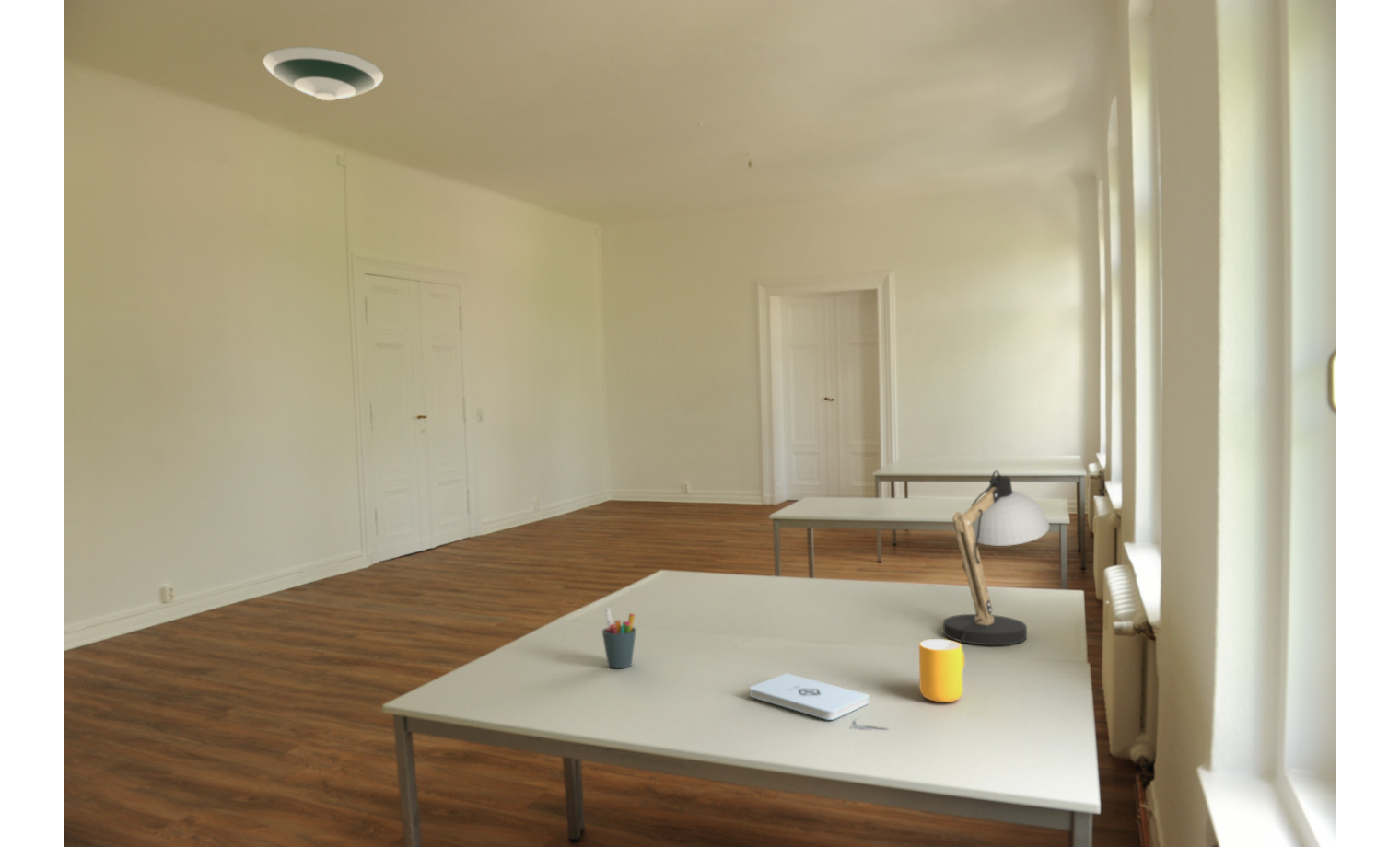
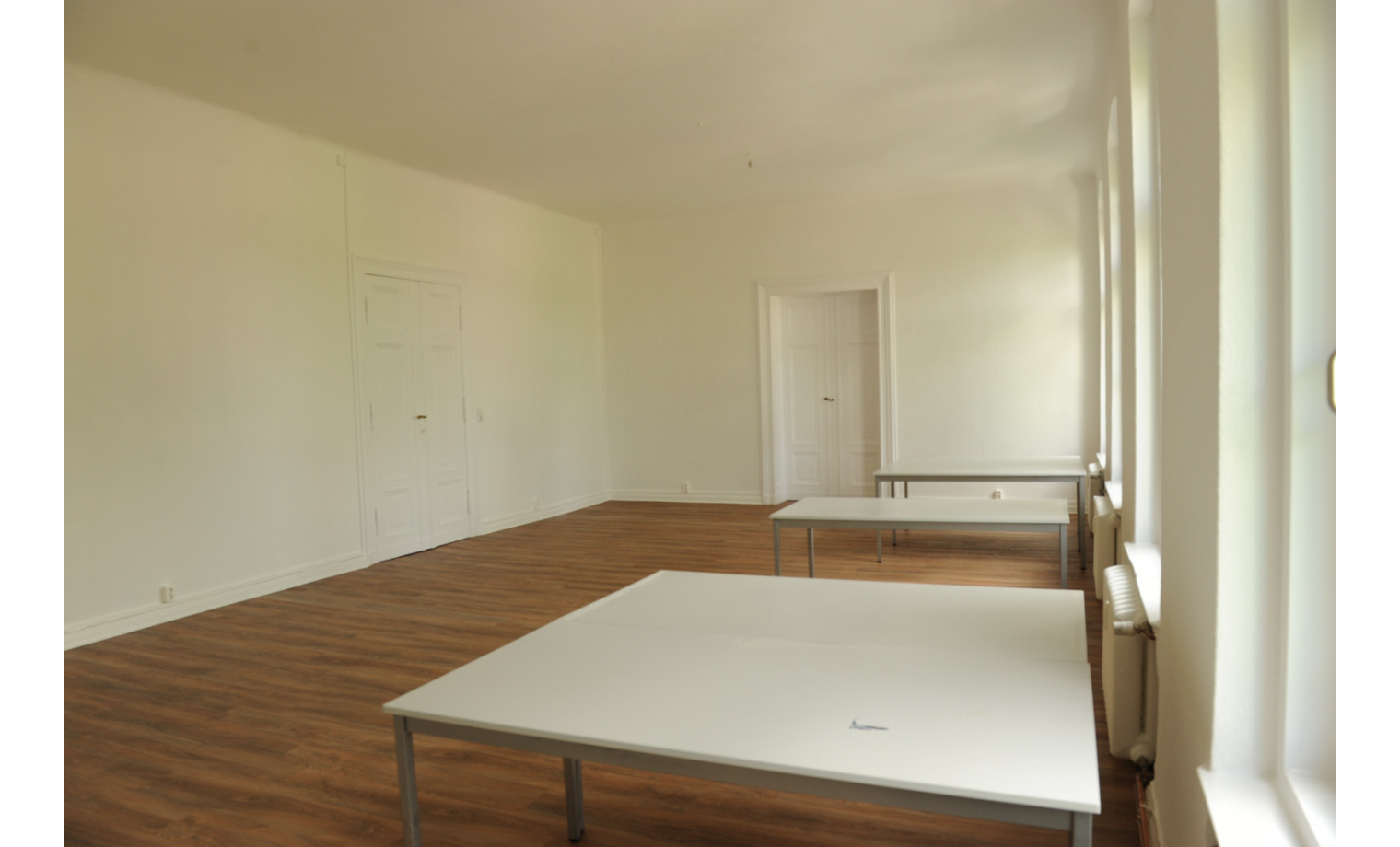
- mug [918,638,965,703]
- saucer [262,46,384,101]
- desk lamp [942,470,1051,646]
- pen holder [601,607,637,669]
- notepad [749,672,870,721]
